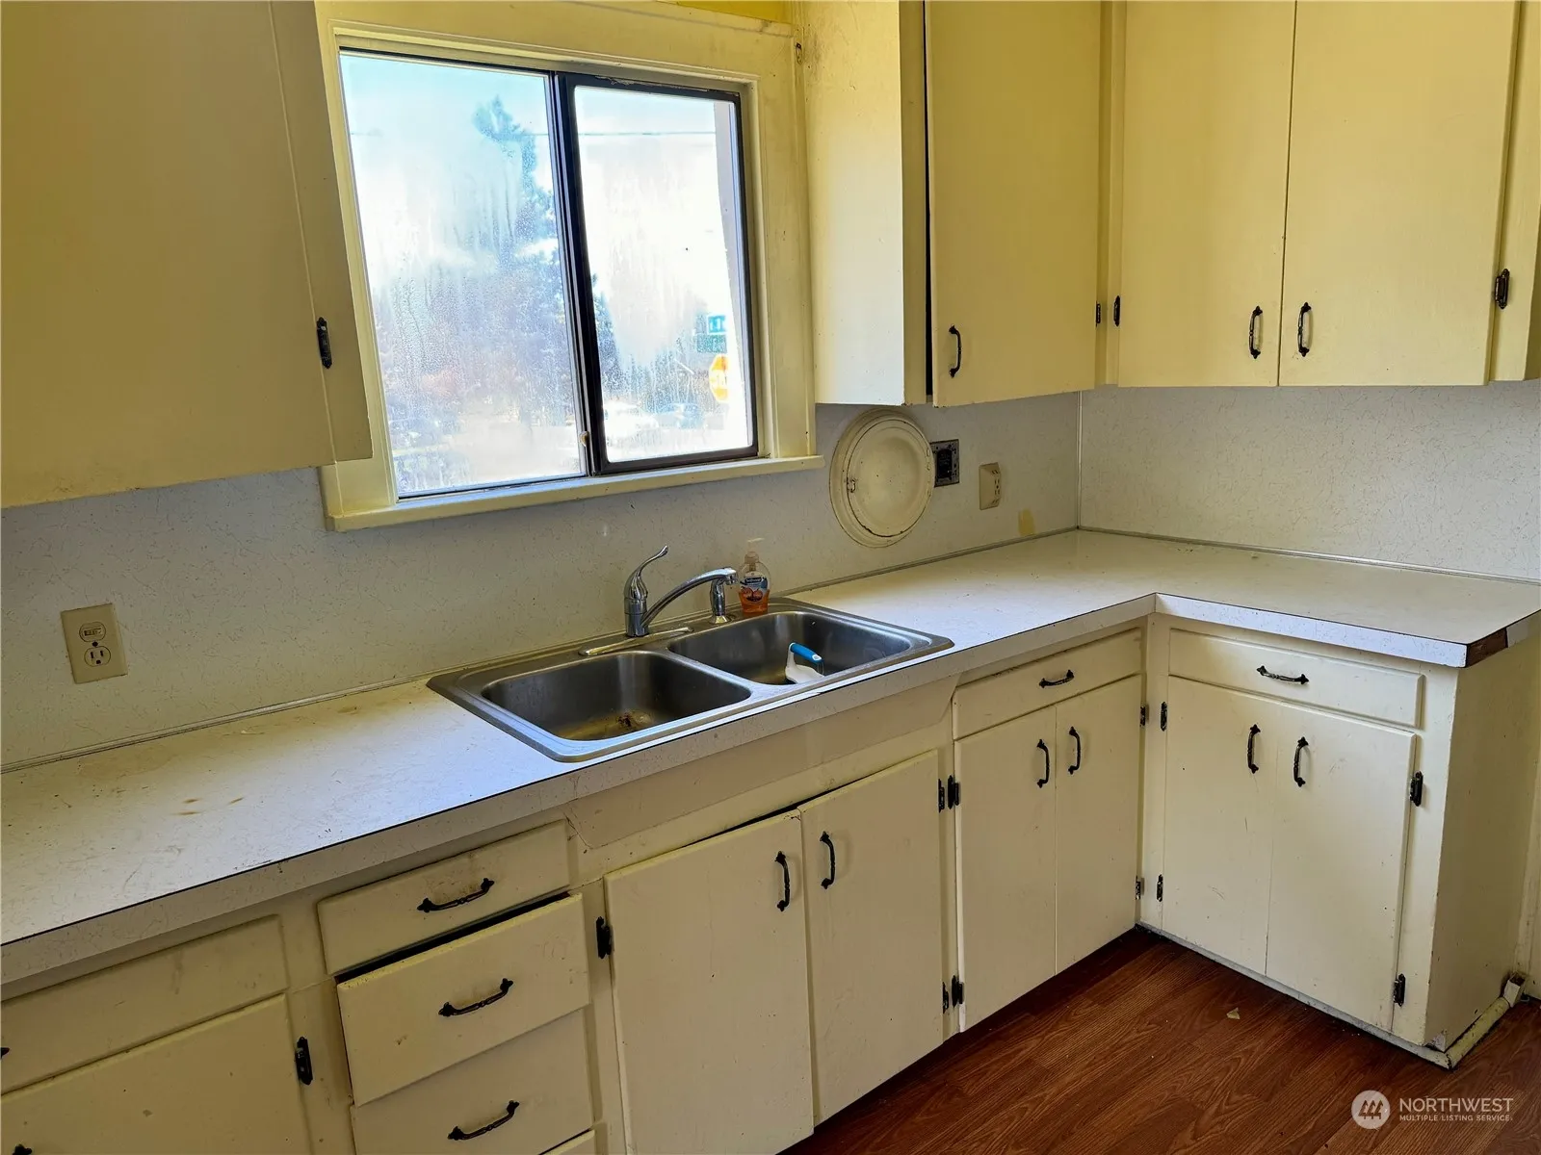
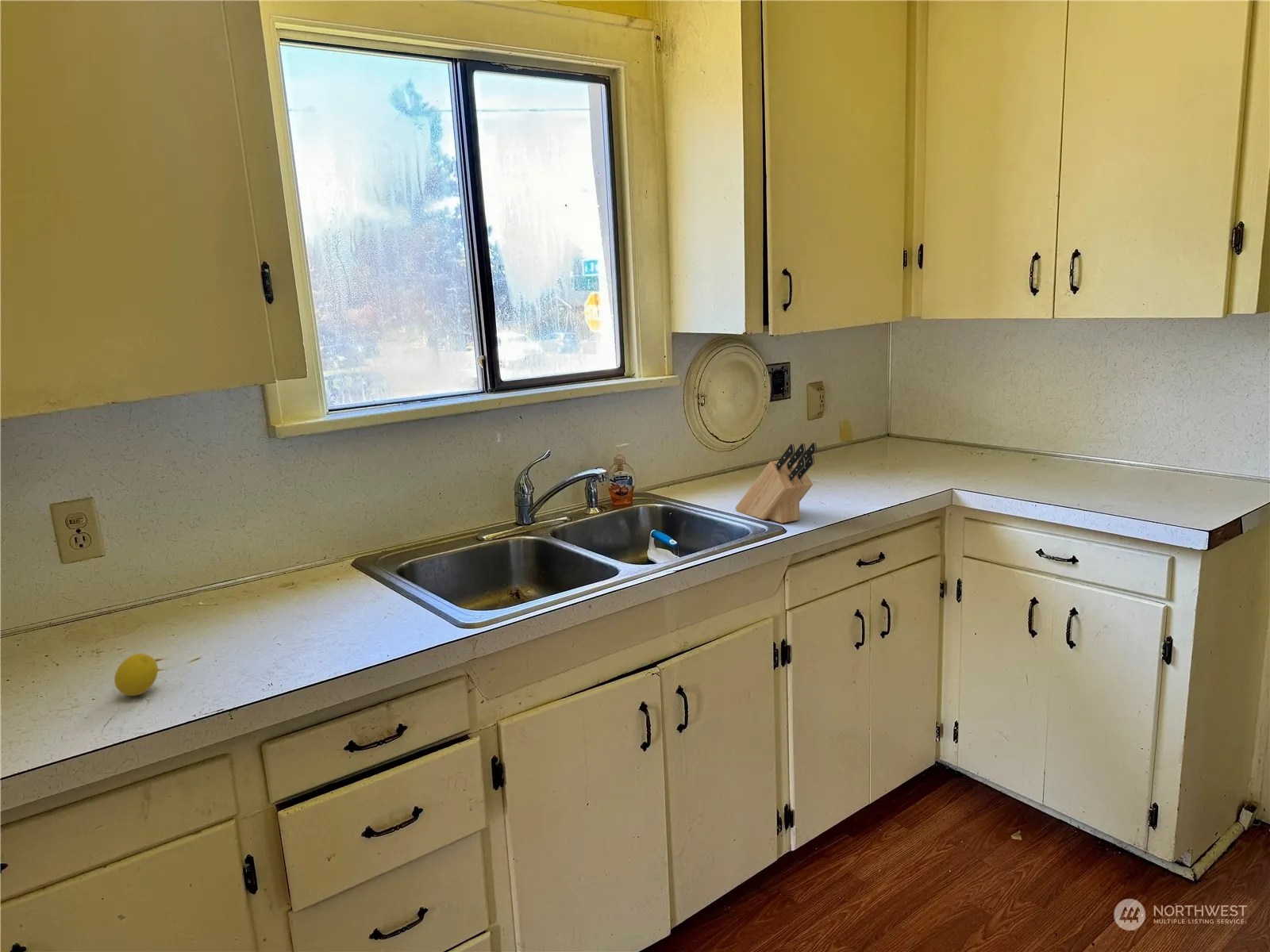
+ knife block [734,442,818,524]
+ lemon [114,653,159,697]
